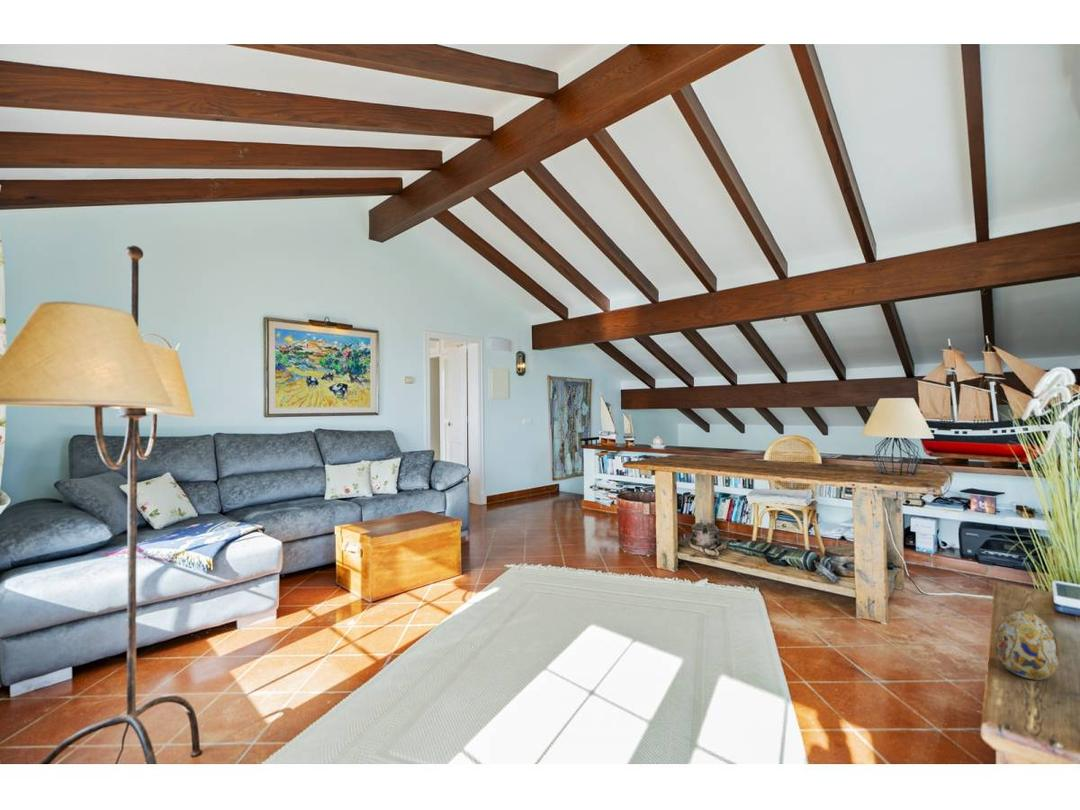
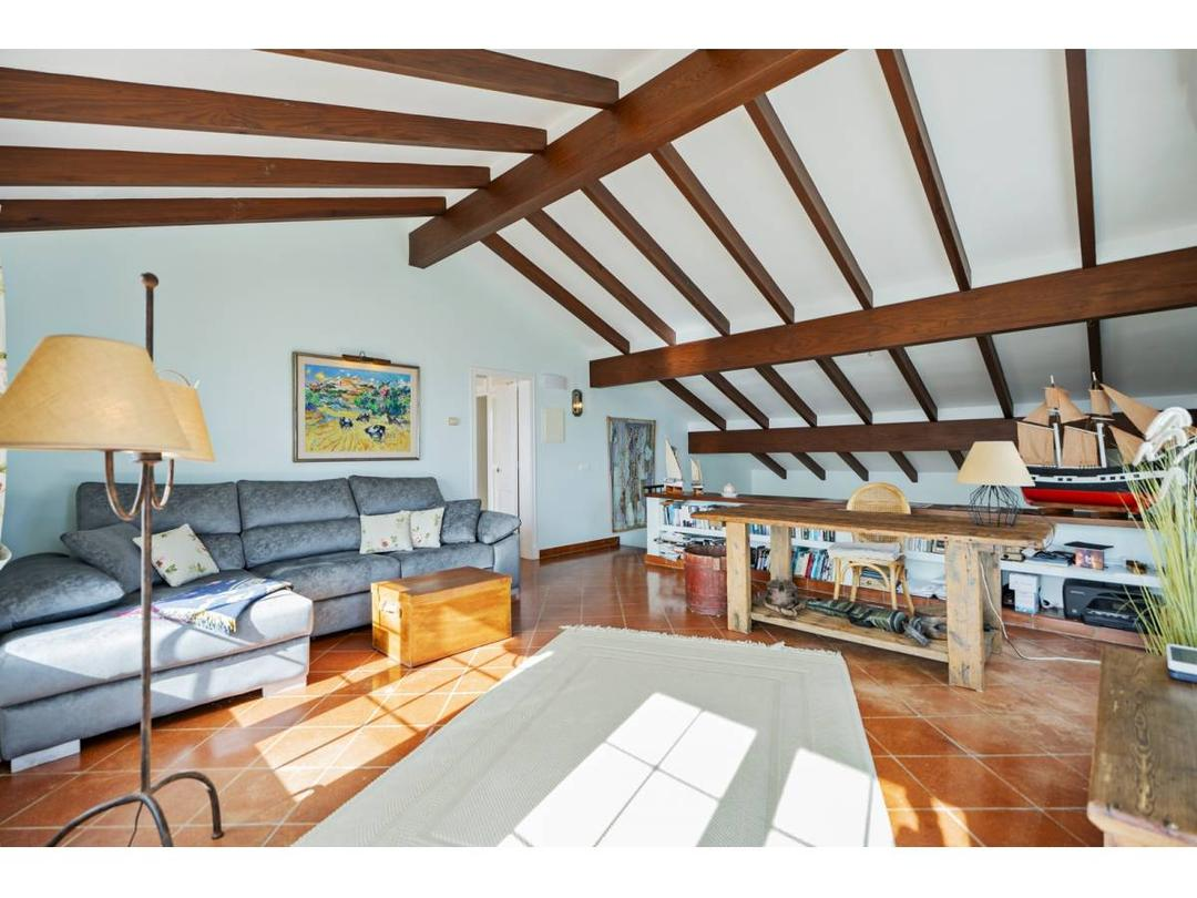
- decorative egg [994,610,1061,681]
